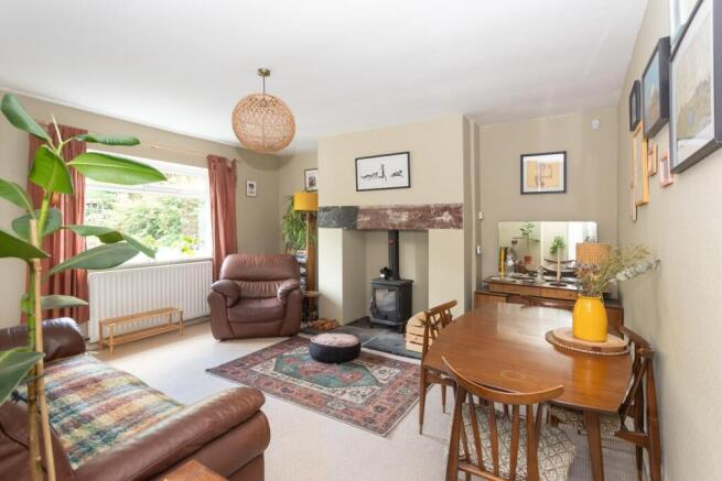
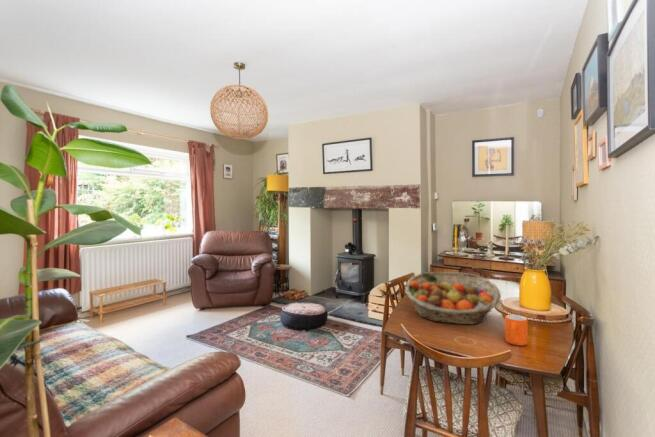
+ fruit basket [404,271,502,325]
+ mug [504,314,529,347]
